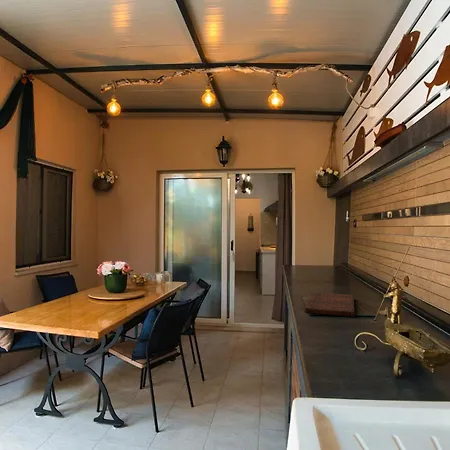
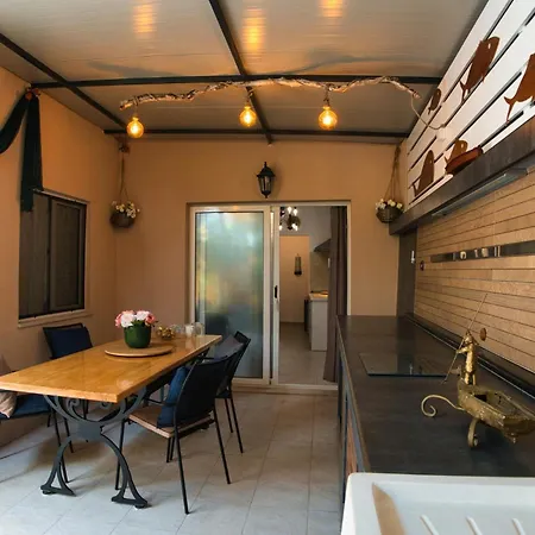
- cutting board [304,292,355,318]
